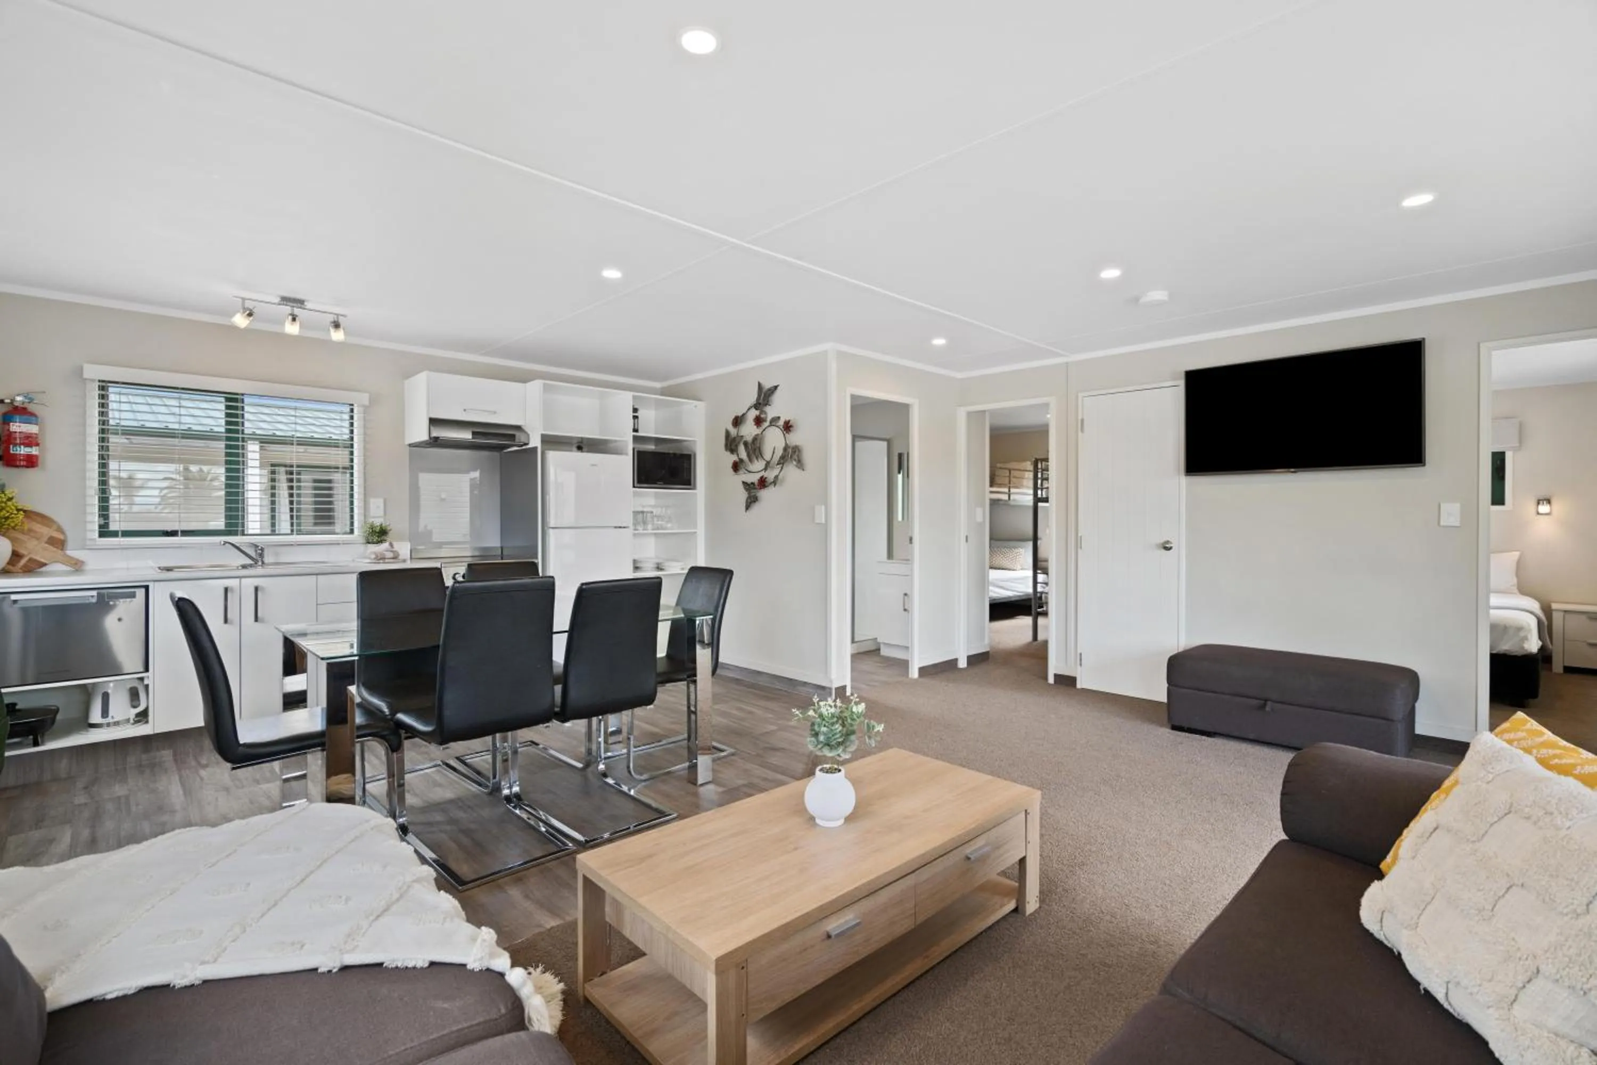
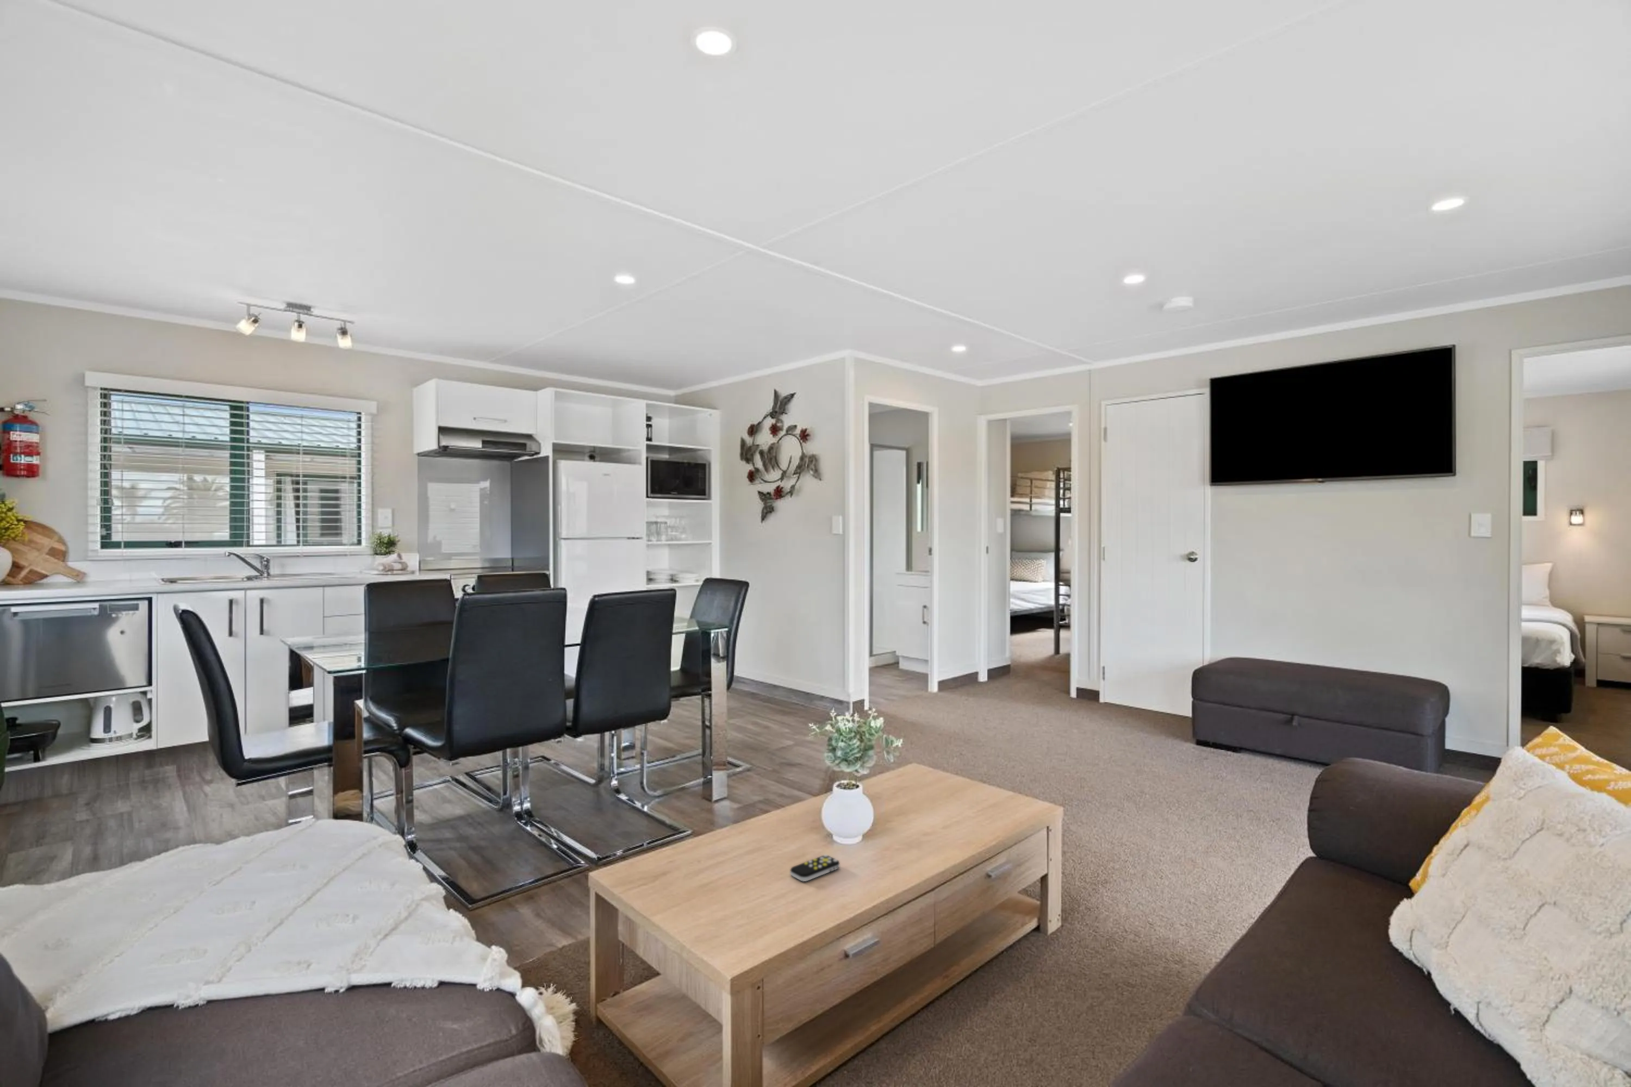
+ remote control [790,854,840,882]
